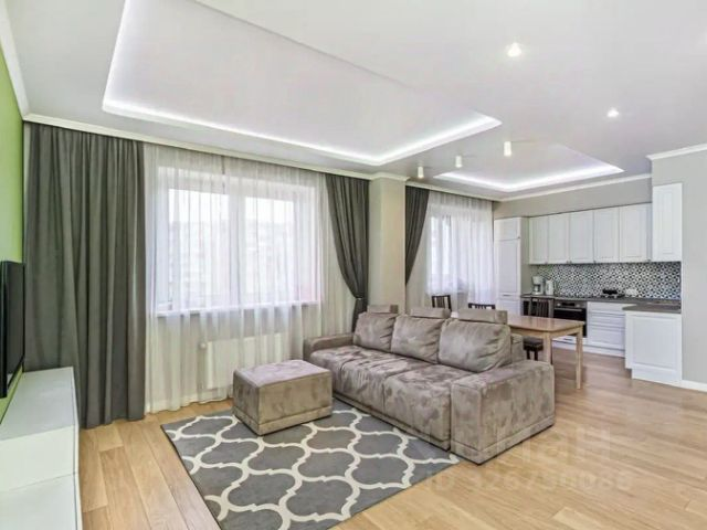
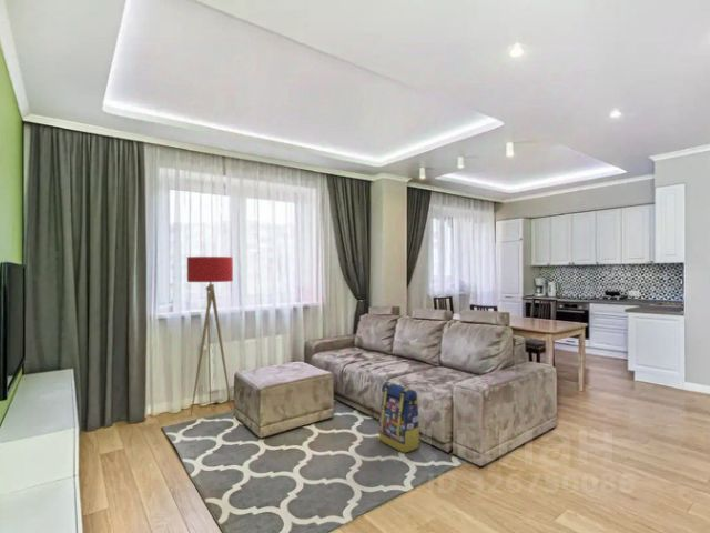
+ floor lamp [186,255,234,416]
+ backpack [378,381,422,454]
